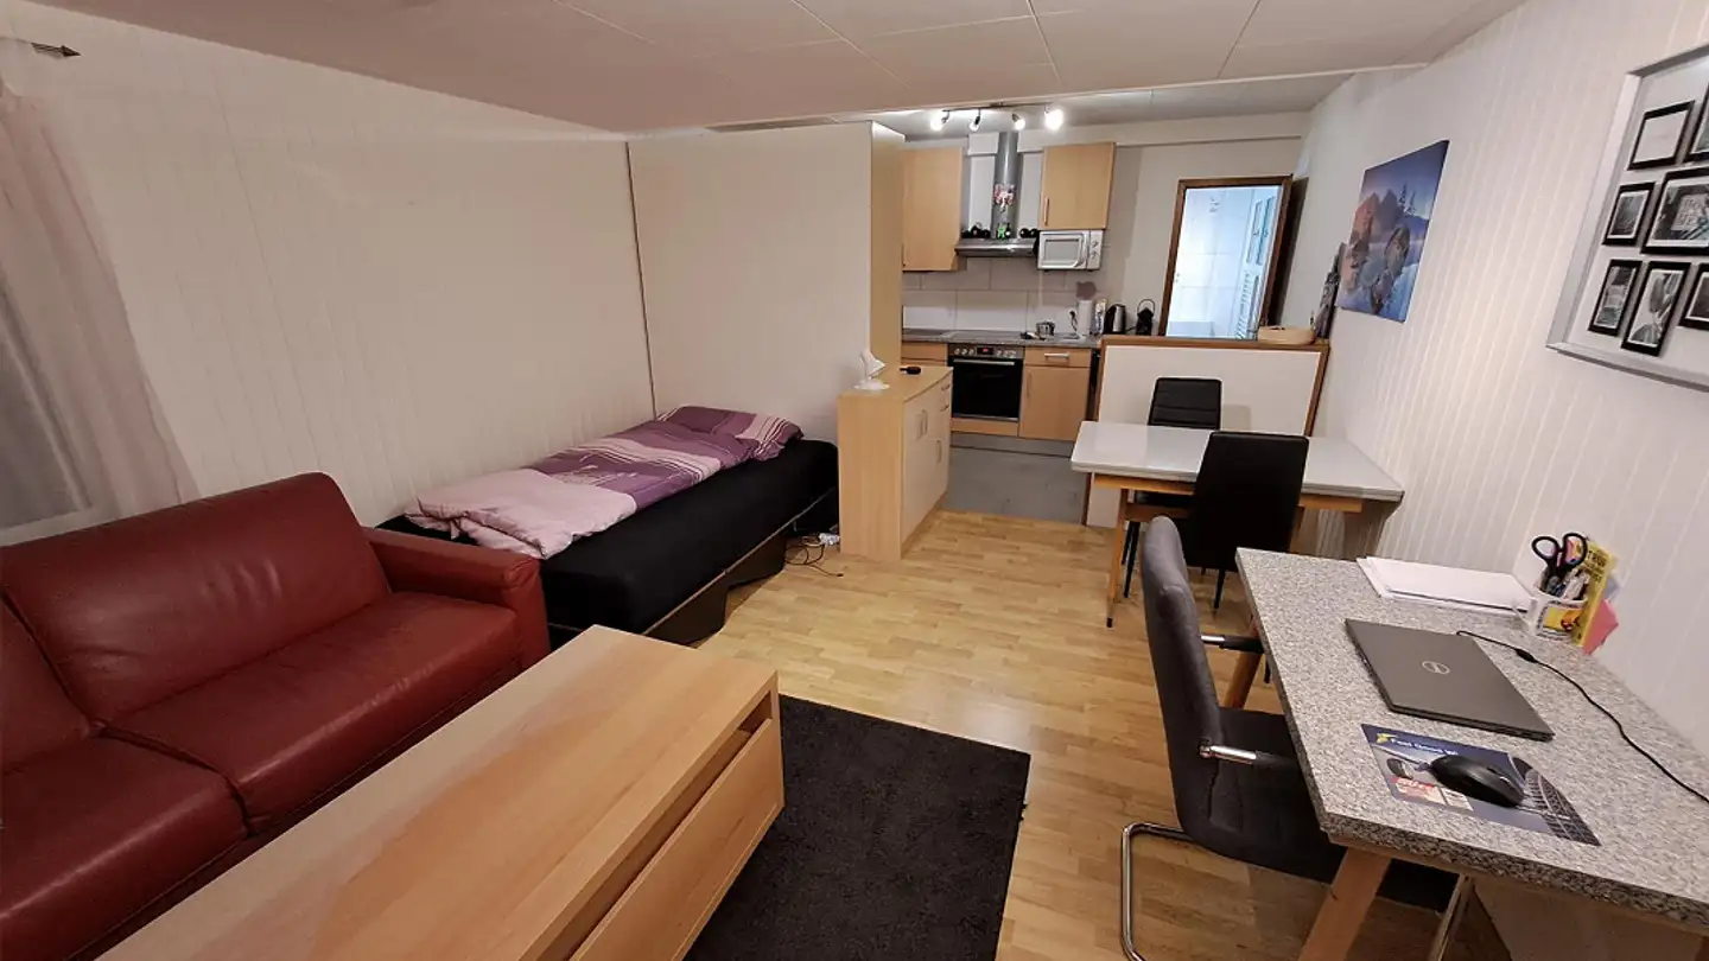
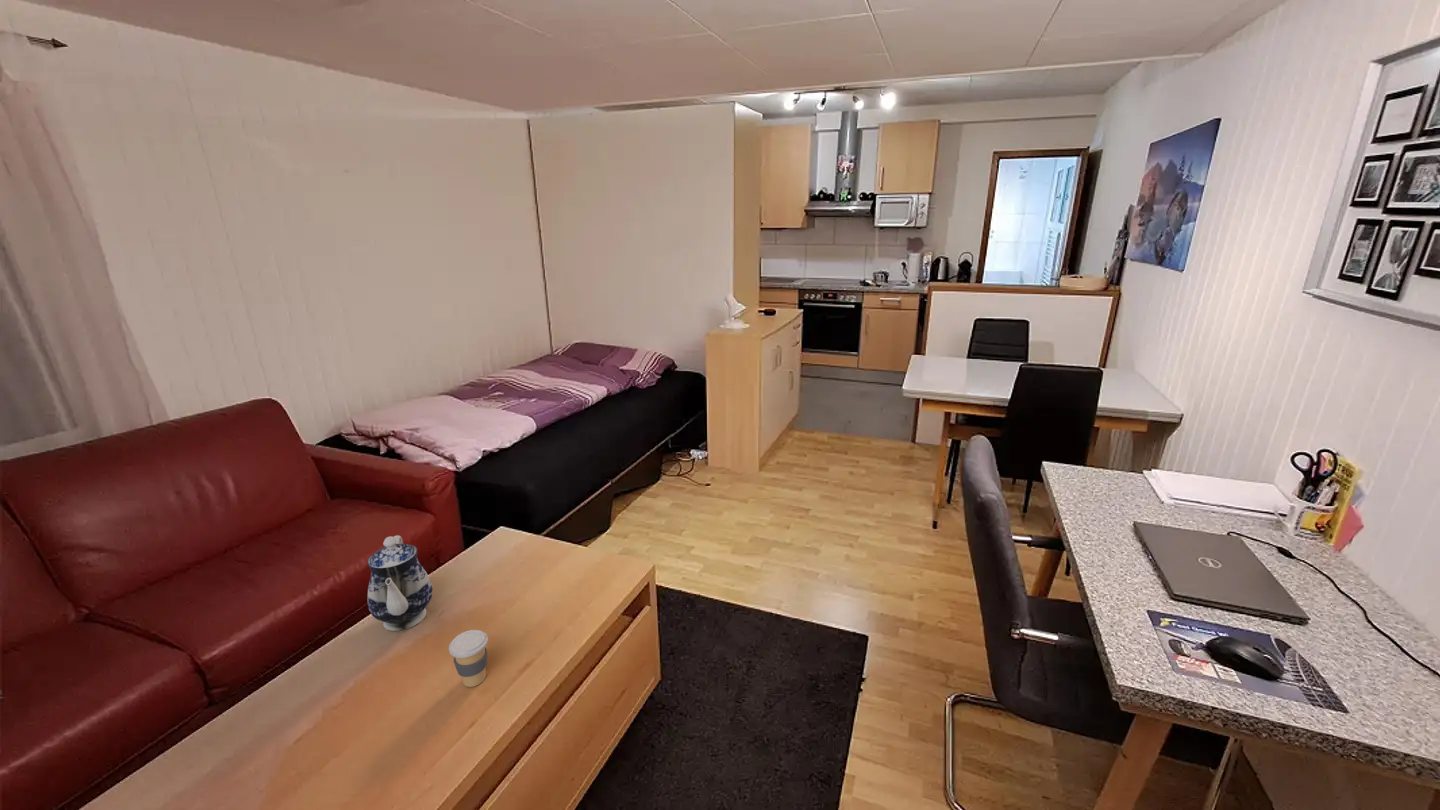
+ teapot [366,535,434,632]
+ coffee cup [448,629,489,688]
